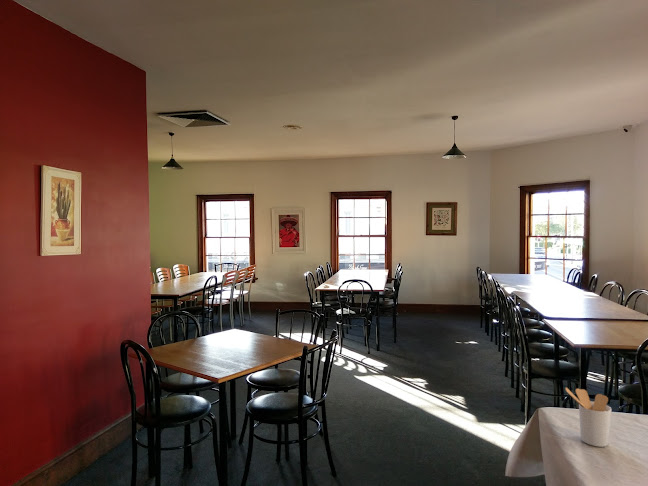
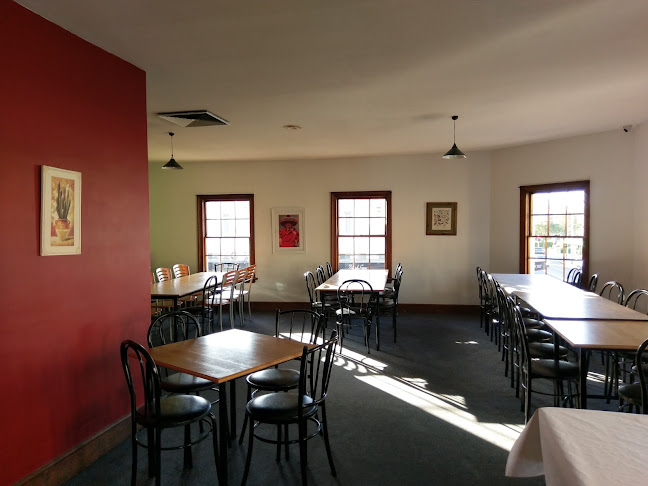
- utensil holder [564,387,613,448]
